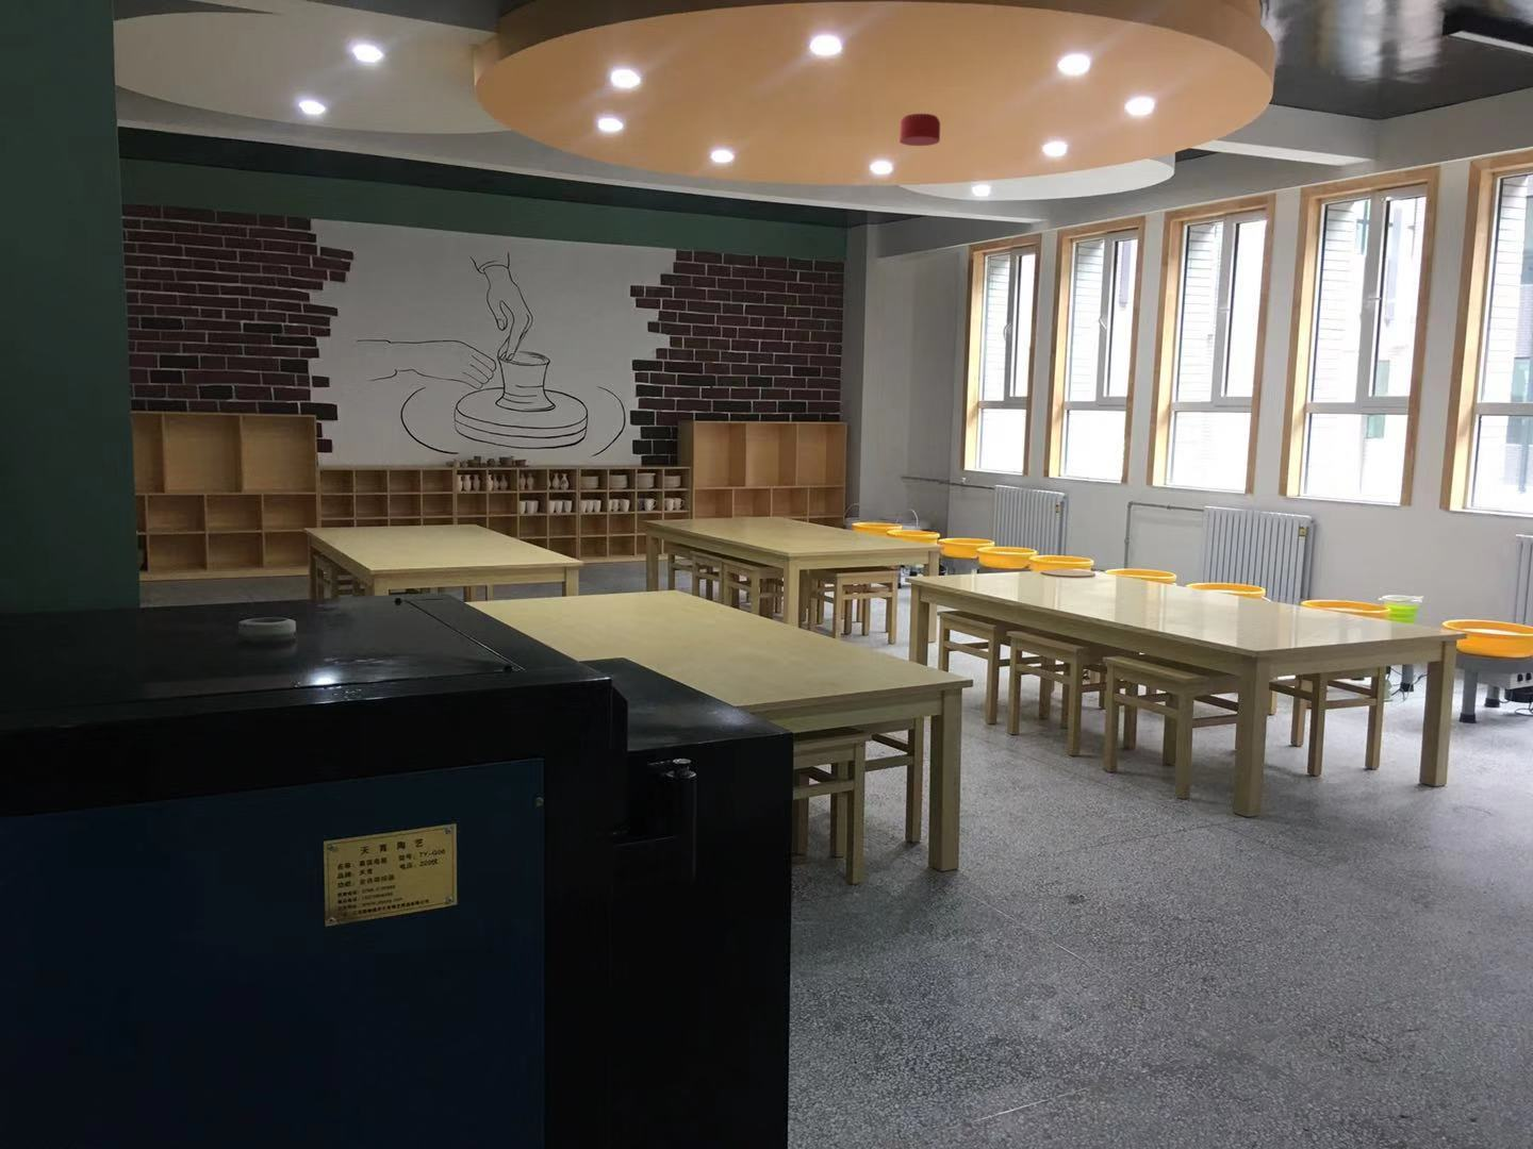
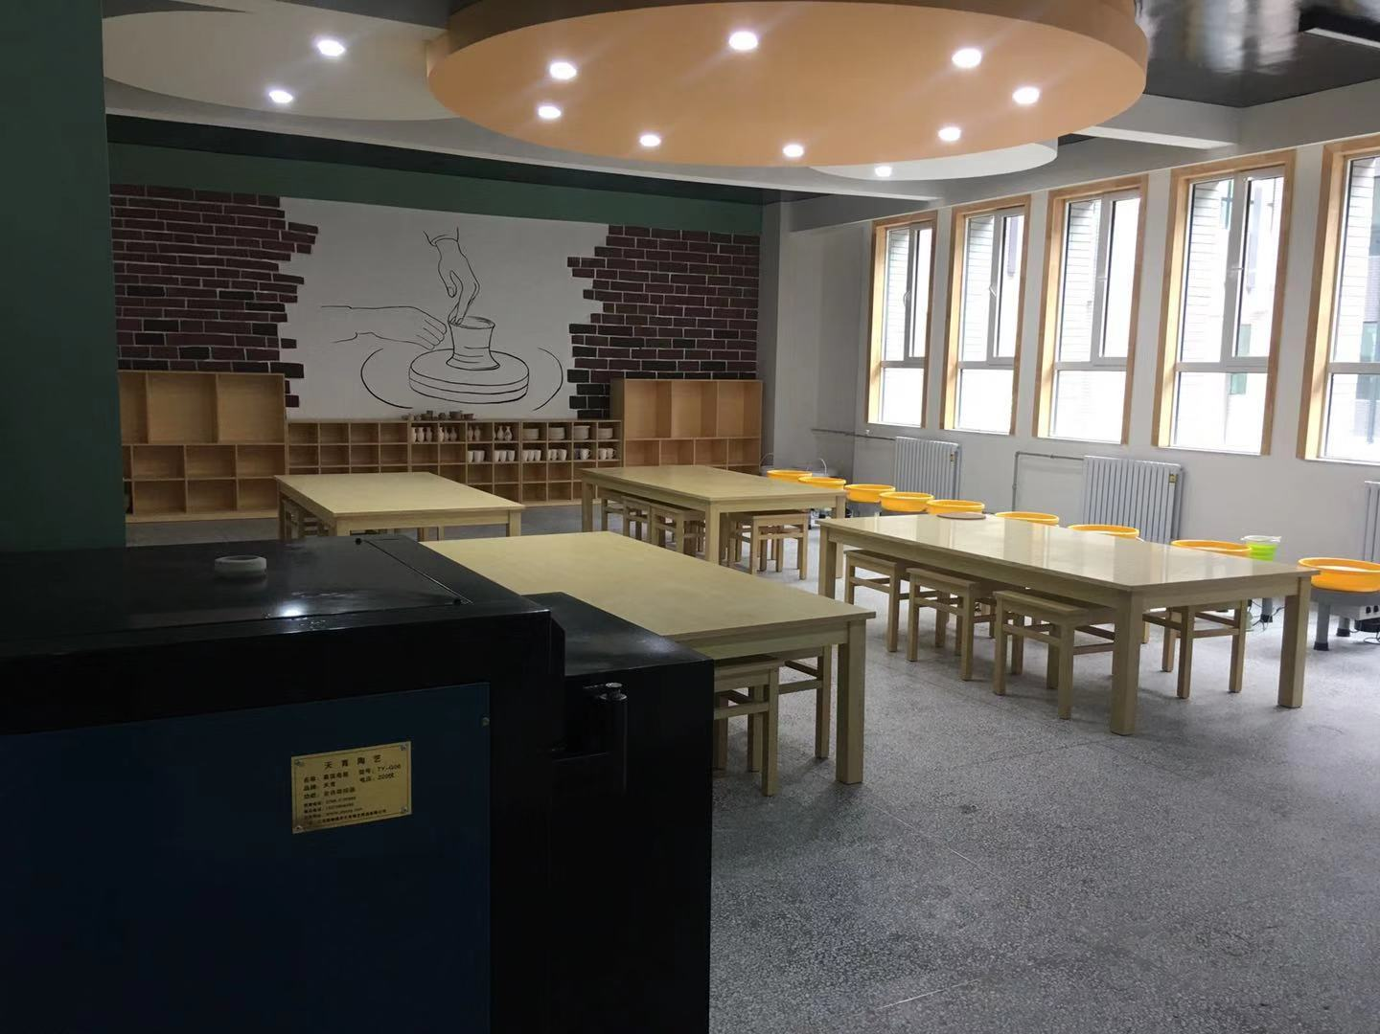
- smoke detector [898,112,942,147]
